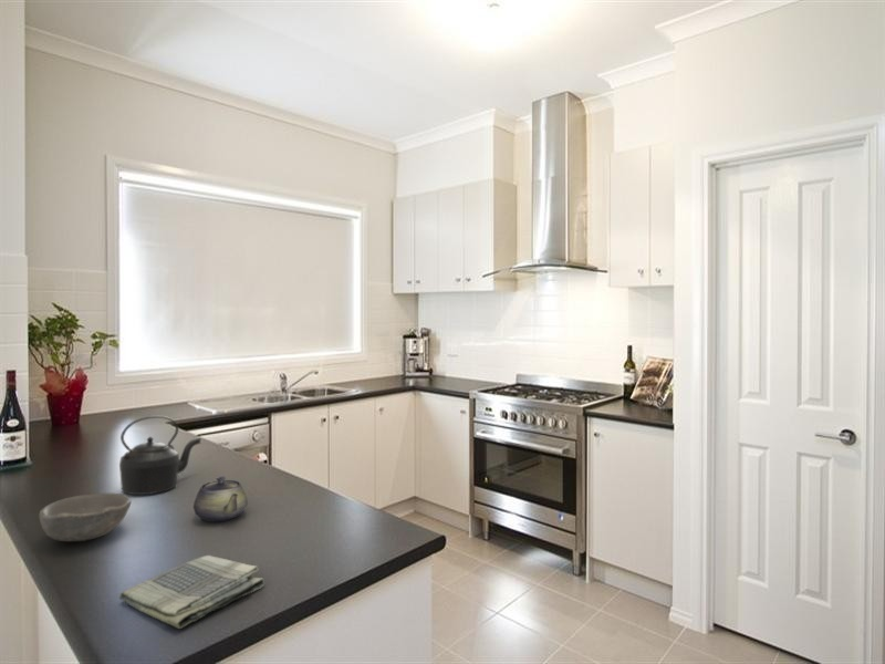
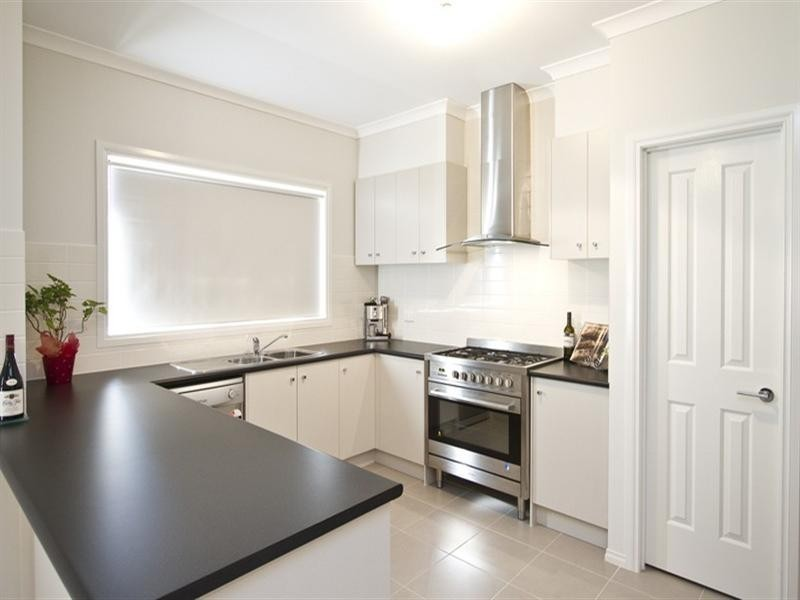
- teapot [192,476,249,523]
- dish towel [118,554,266,630]
- bowl [38,492,132,542]
- kettle [118,415,202,496]
